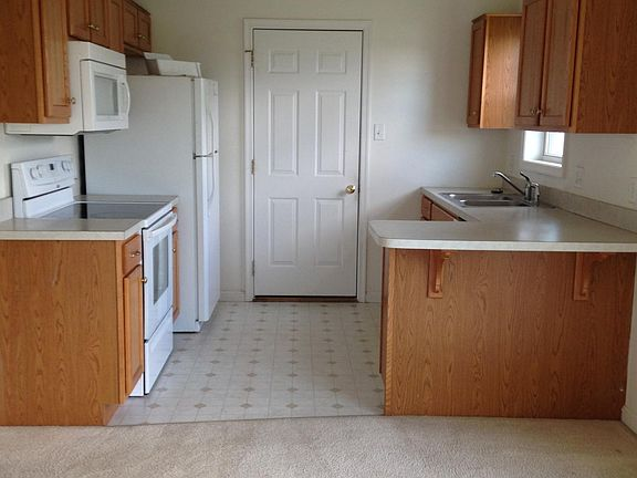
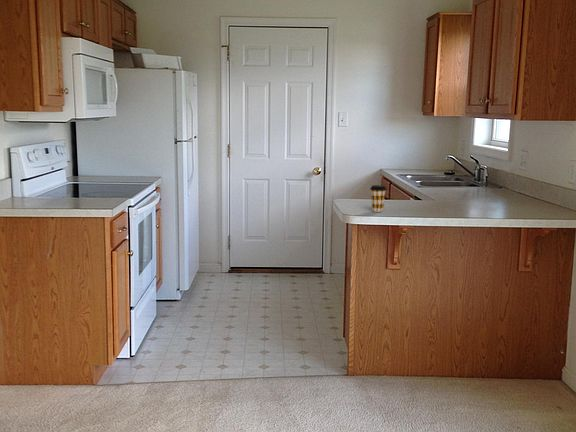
+ coffee cup [369,184,387,213]
